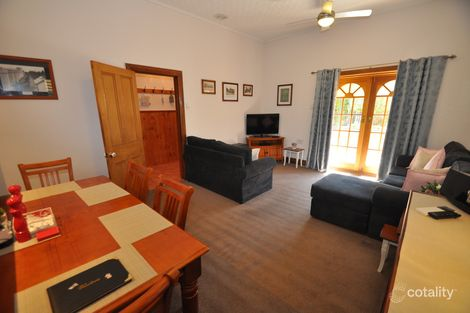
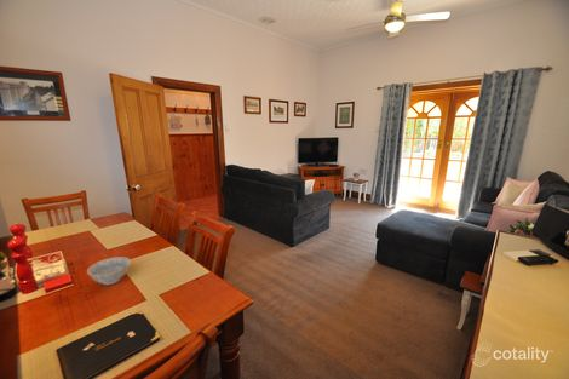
+ bowl [86,255,132,286]
